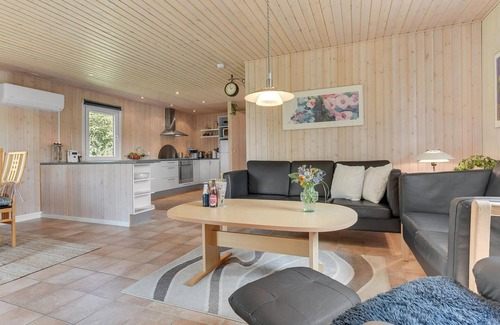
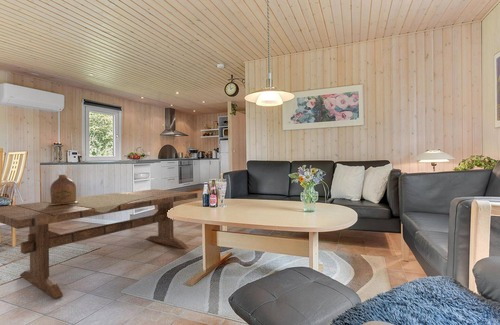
+ ceramic jug [47,174,79,206]
+ dining table [0,188,199,300]
